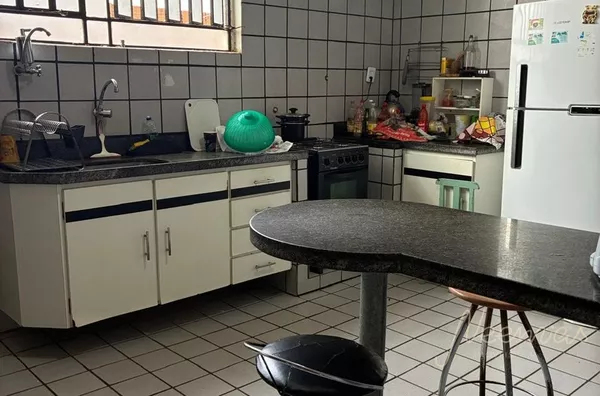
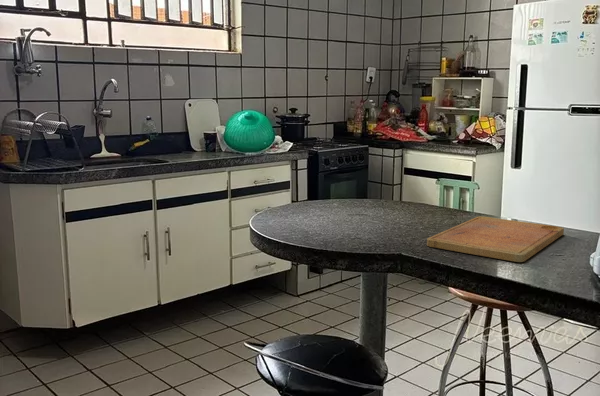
+ cutting board [426,215,565,263]
